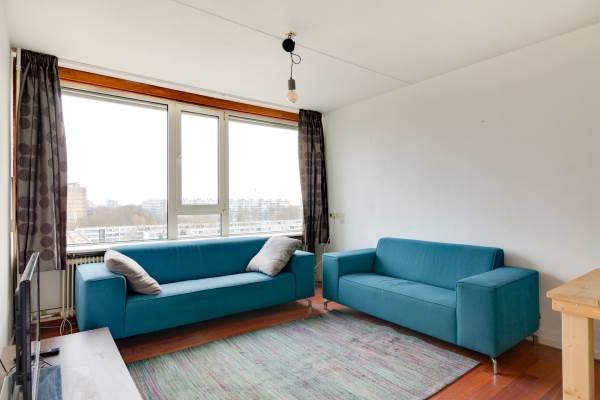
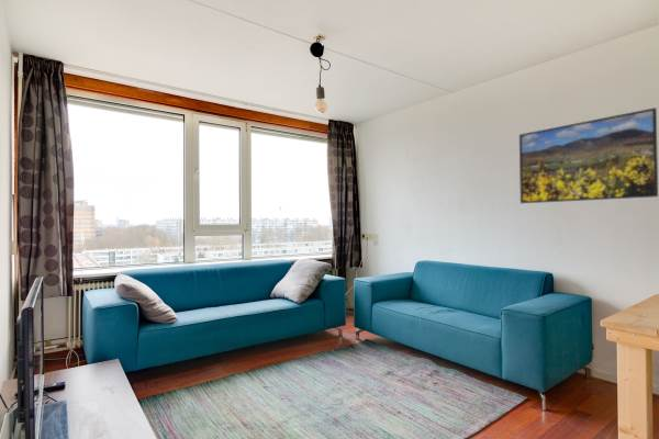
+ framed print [518,106,659,204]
